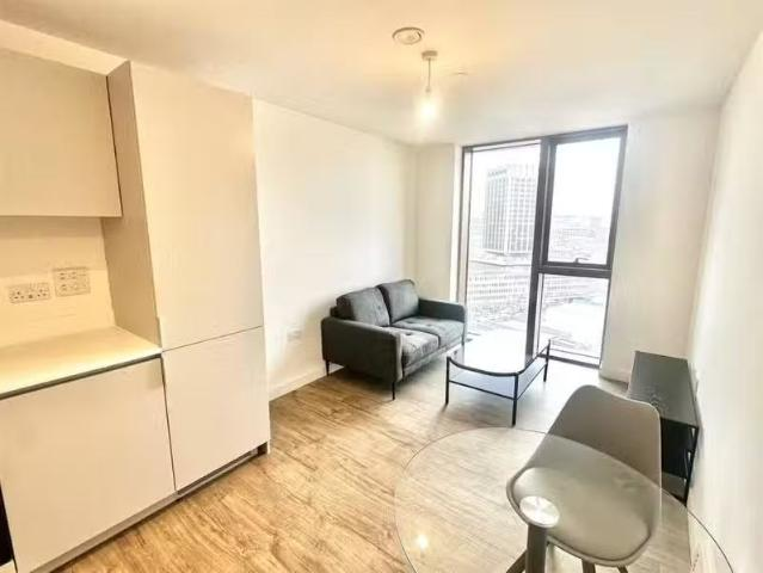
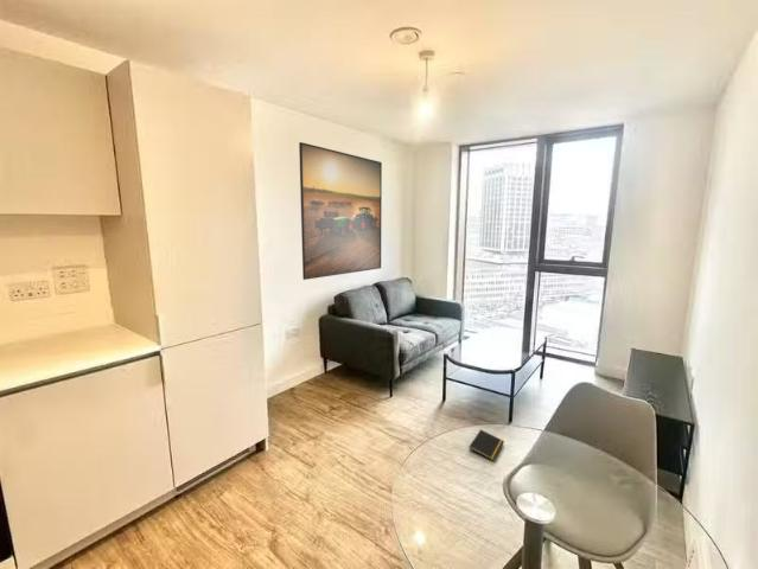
+ notepad [469,428,505,462]
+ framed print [298,141,383,281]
